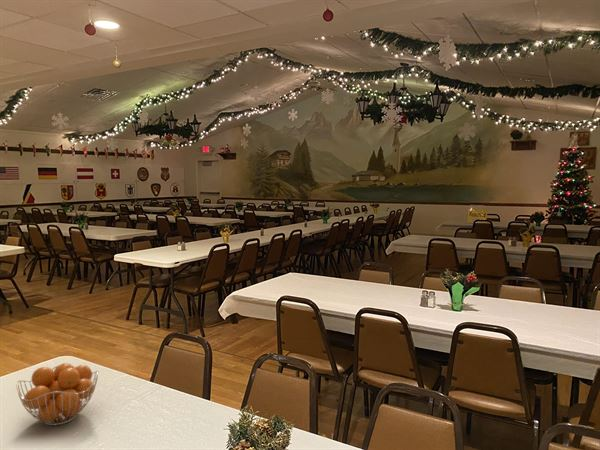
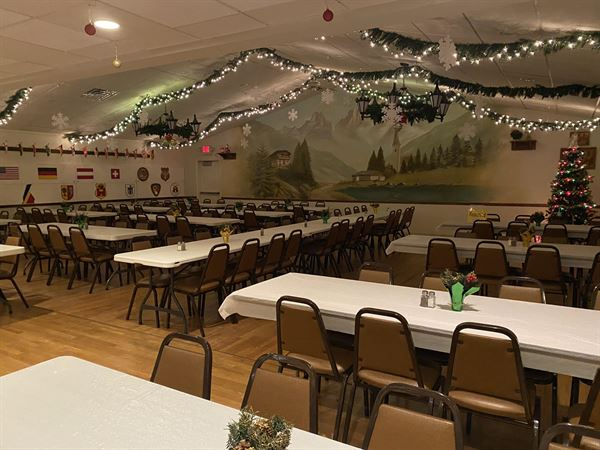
- fruit basket [15,362,99,426]
